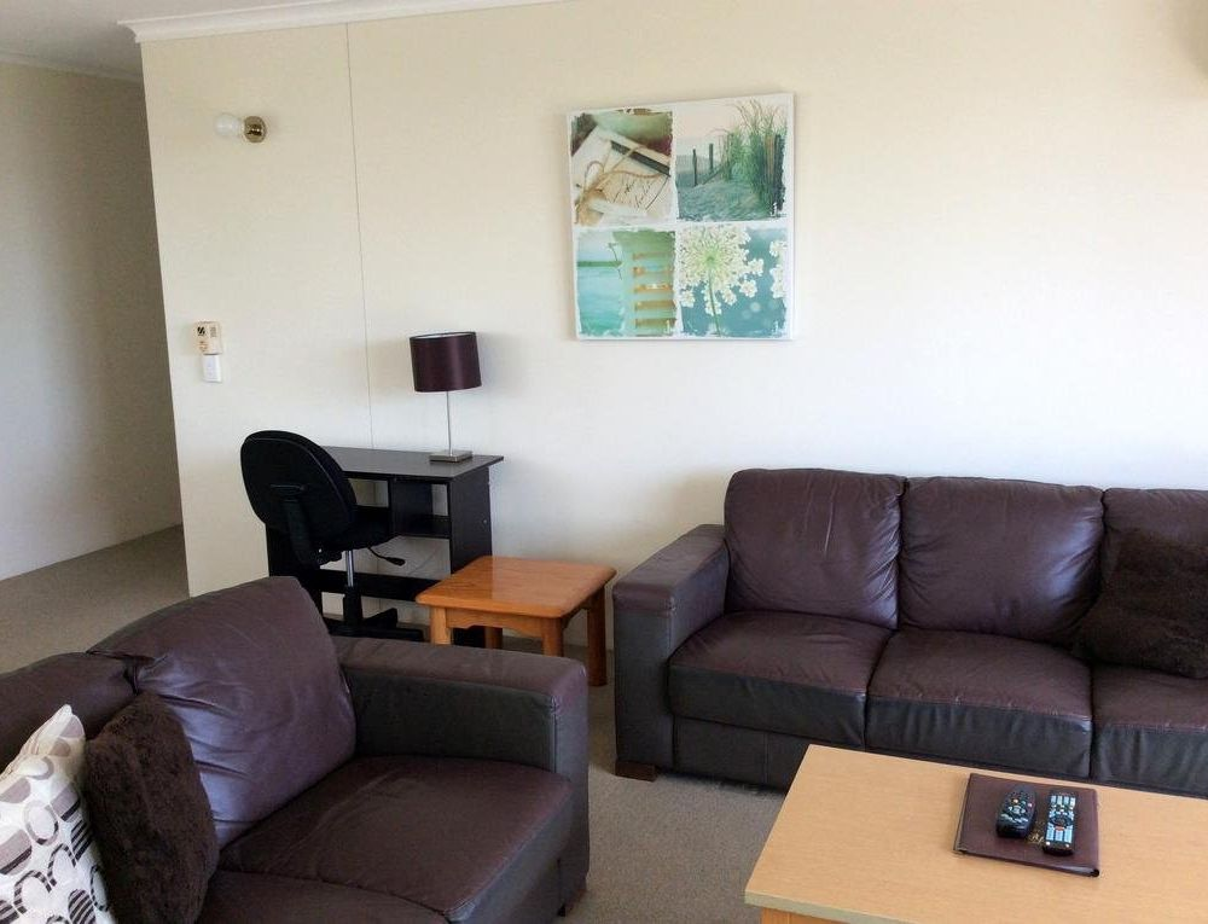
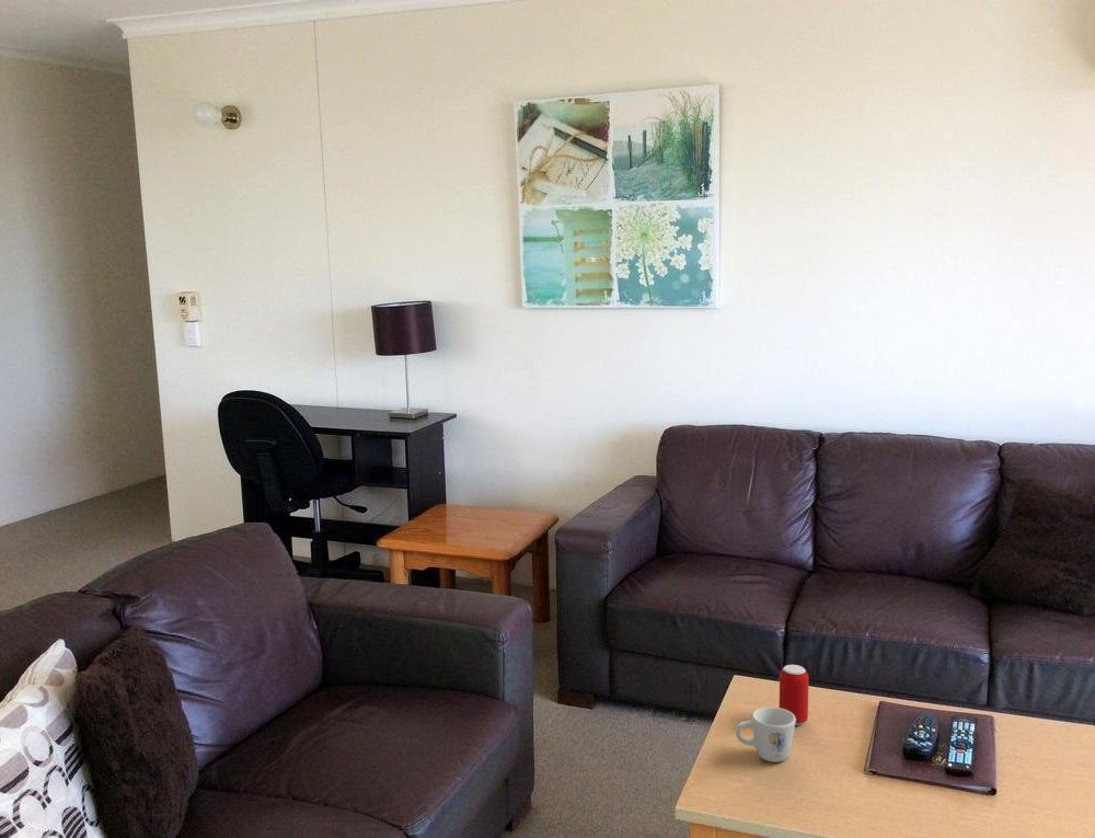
+ beverage can [779,664,810,726]
+ mug [735,707,796,764]
